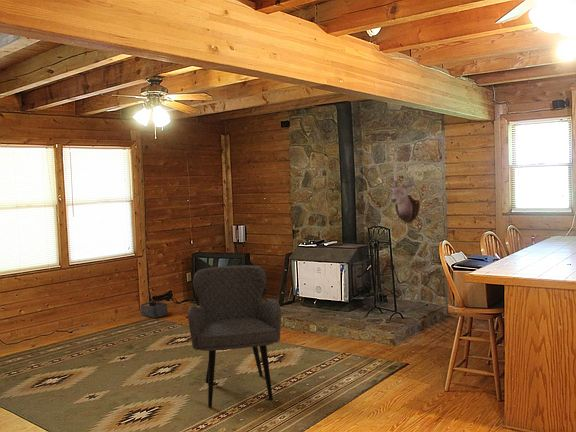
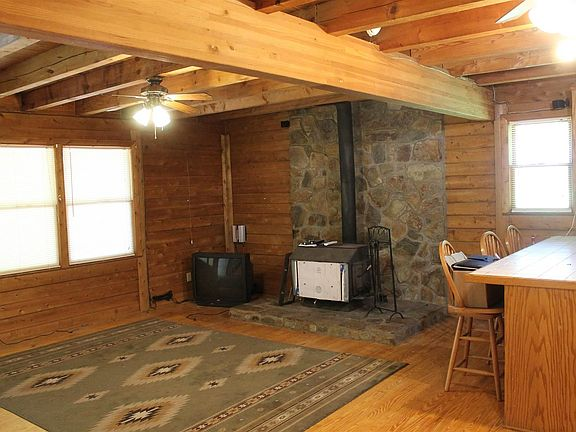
- storage bin [140,301,169,319]
- mounted trophy [389,166,421,224]
- armchair [187,265,282,408]
